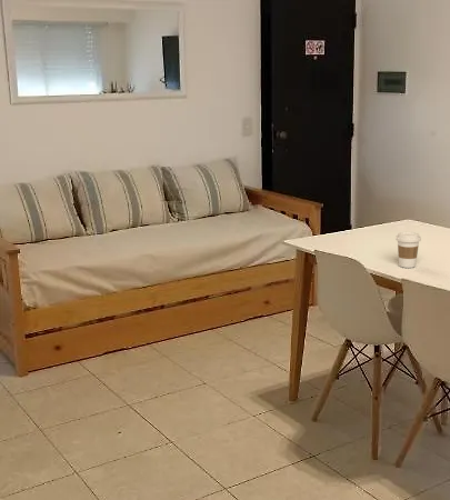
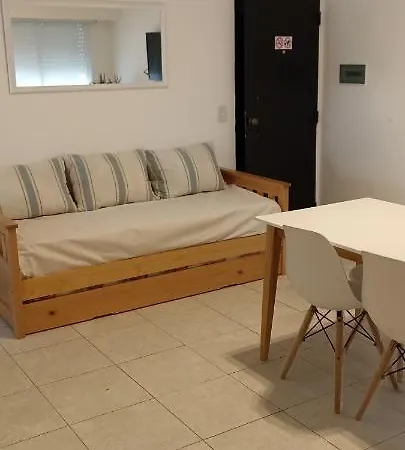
- coffee cup [394,231,422,269]
